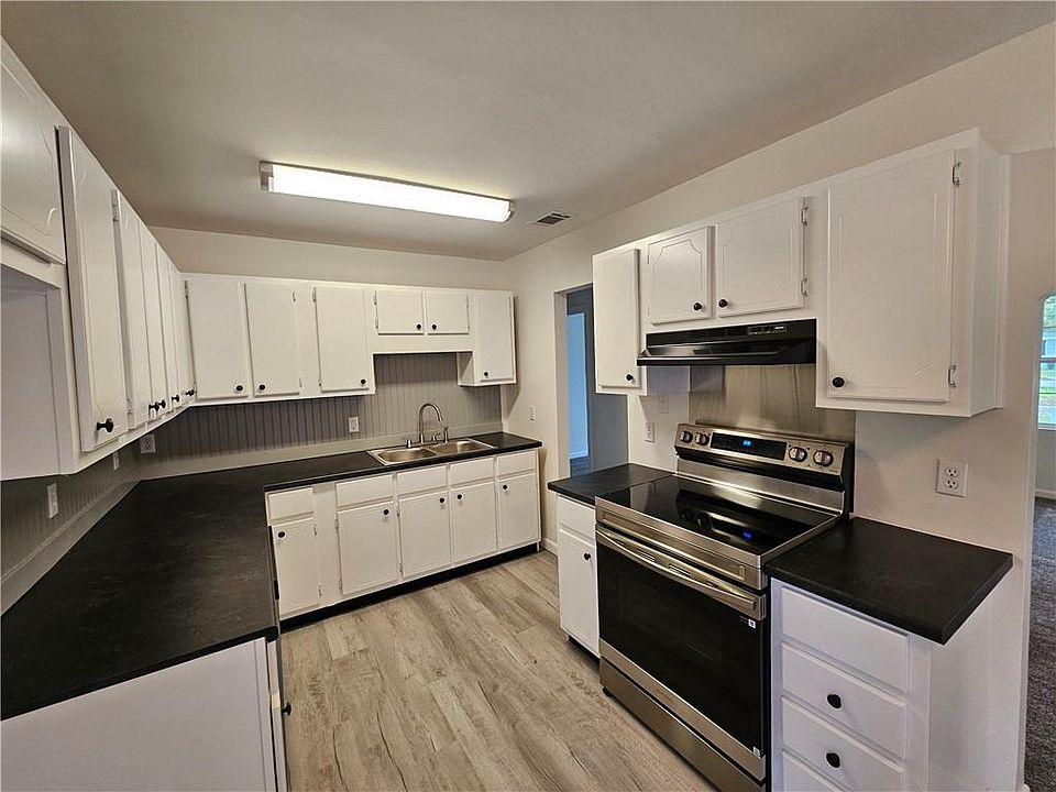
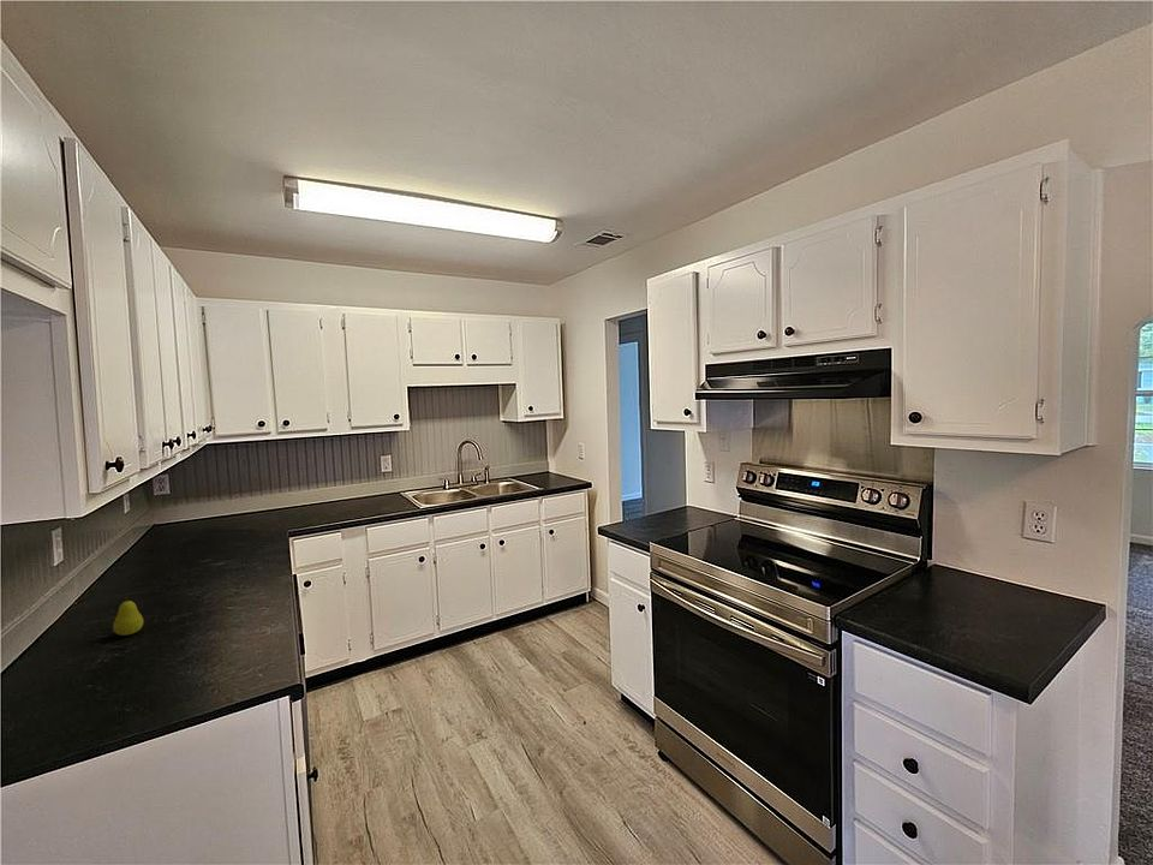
+ fruit [112,596,144,637]
